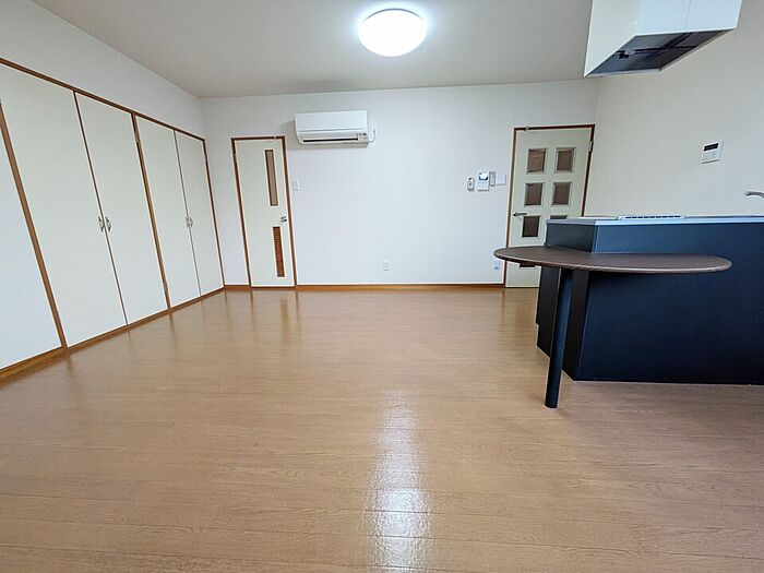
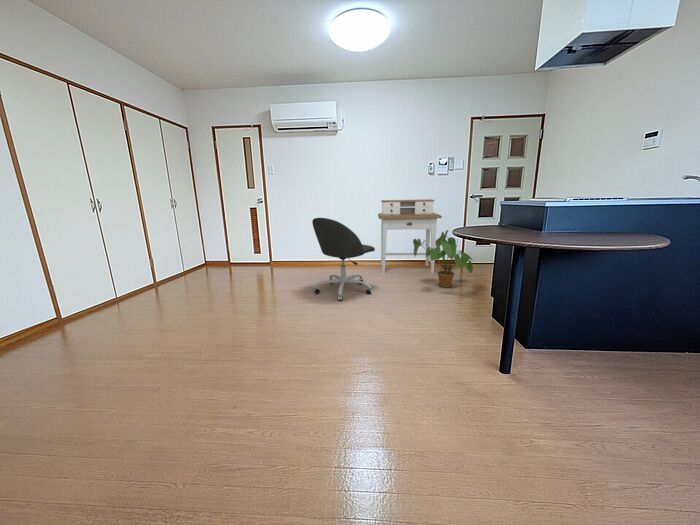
+ desk [377,198,443,274]
+ house plant [412,229,474,289]
+ office chair [311,217,376,302]
